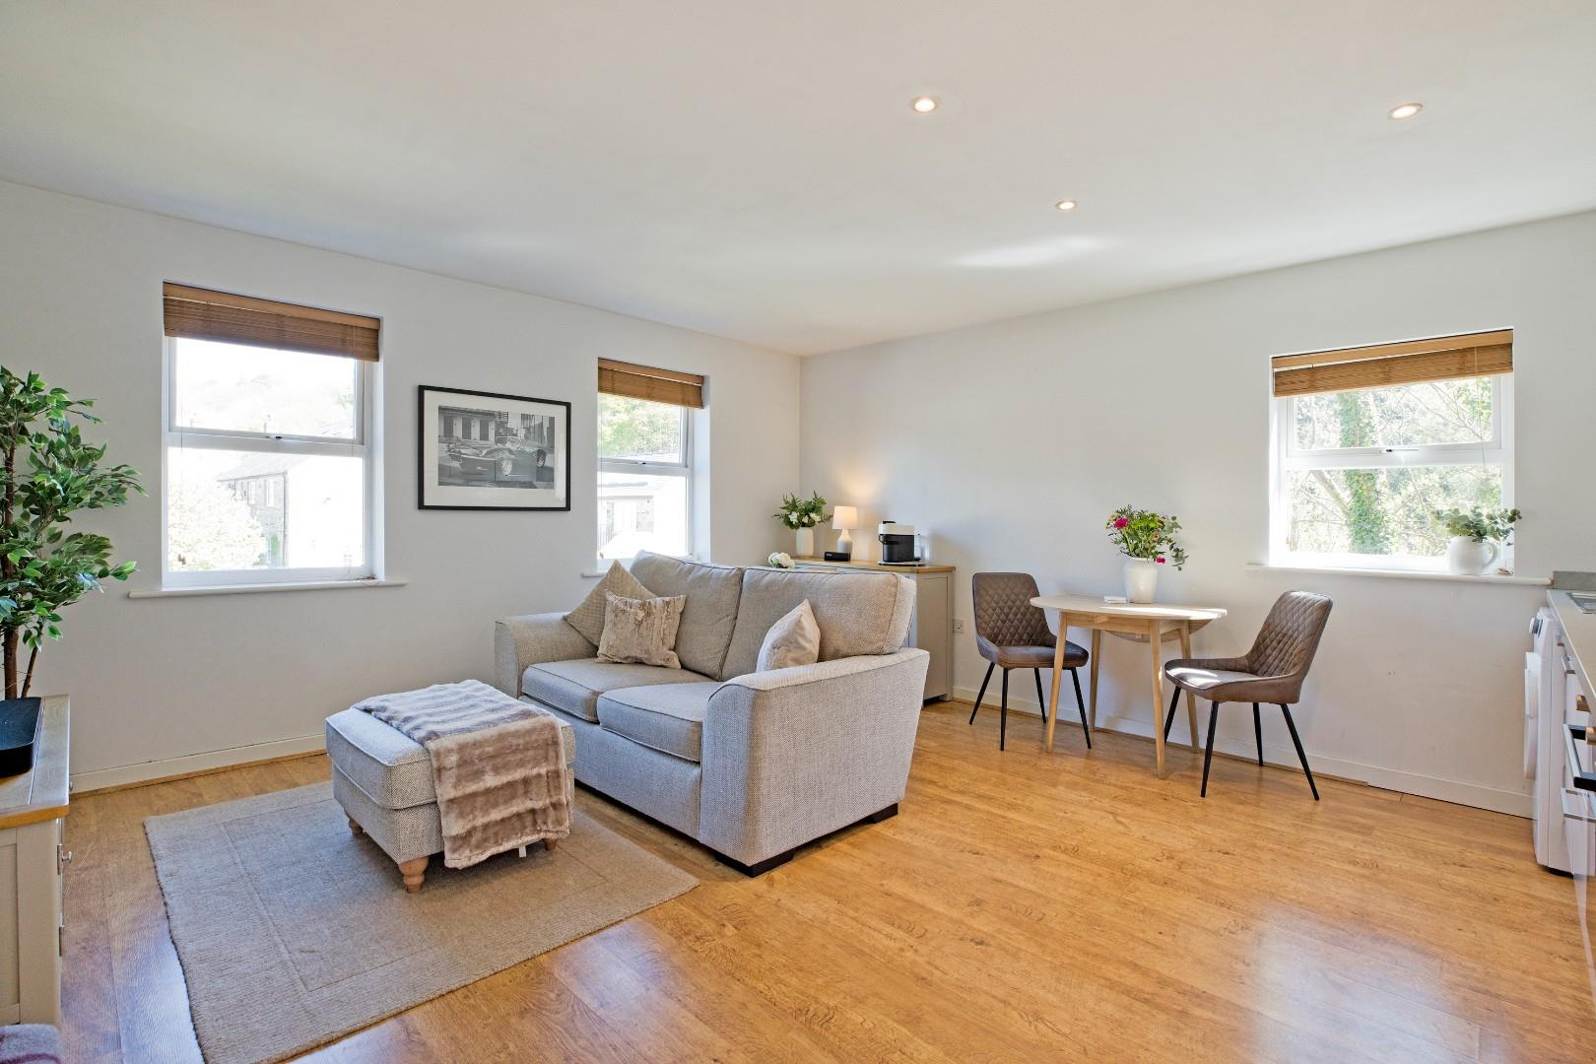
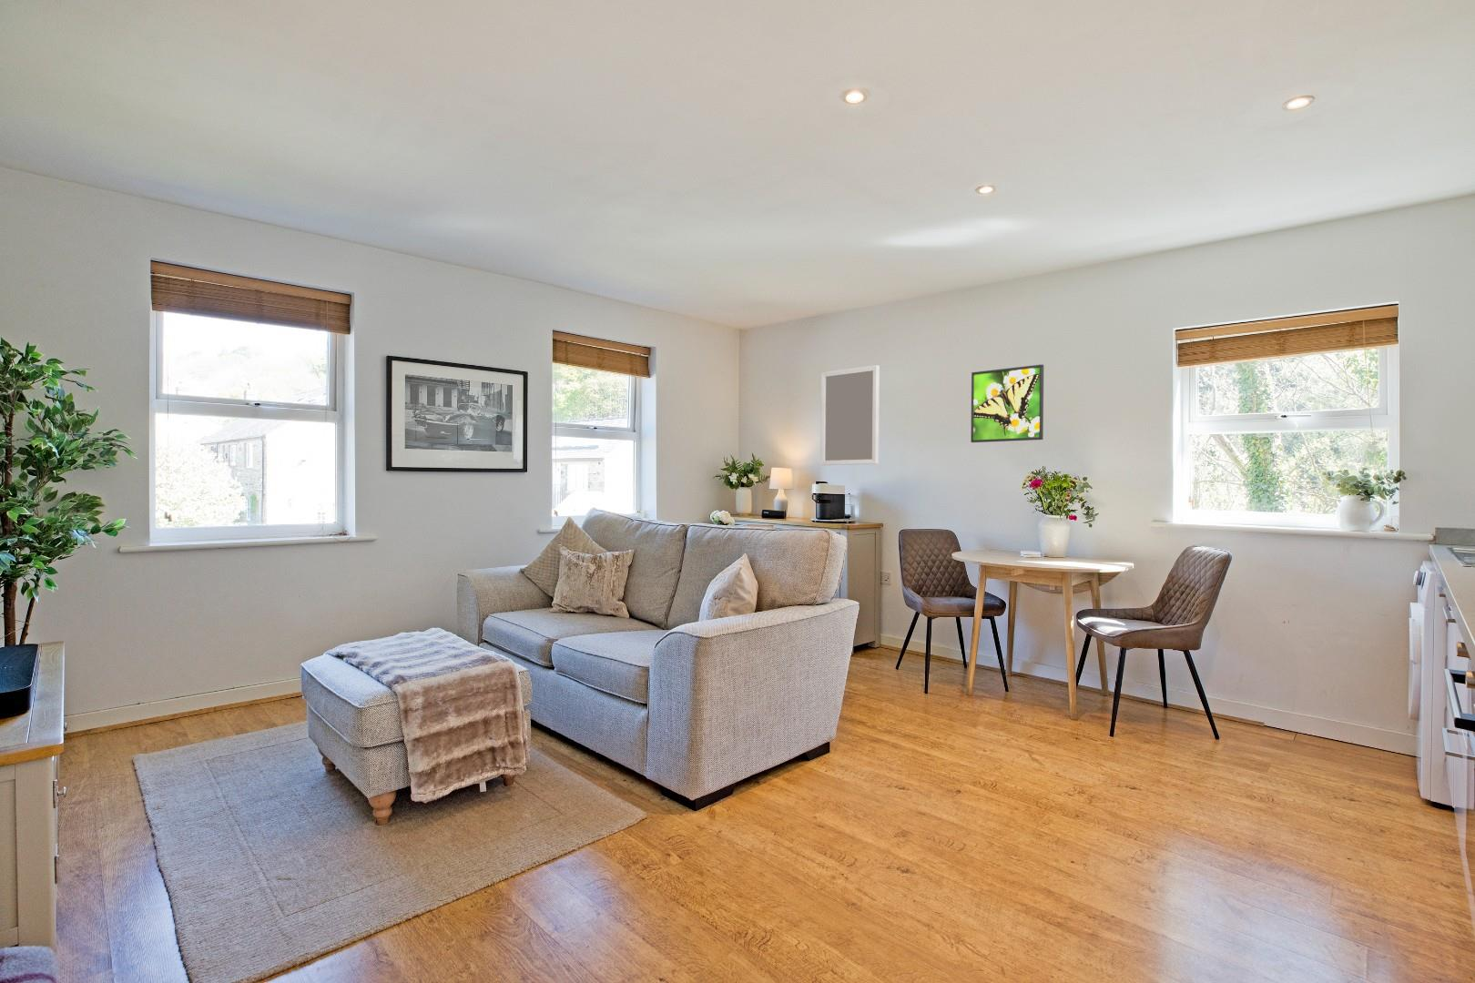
+ home mirror [820,364,880,466]
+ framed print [970,363,1045,443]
